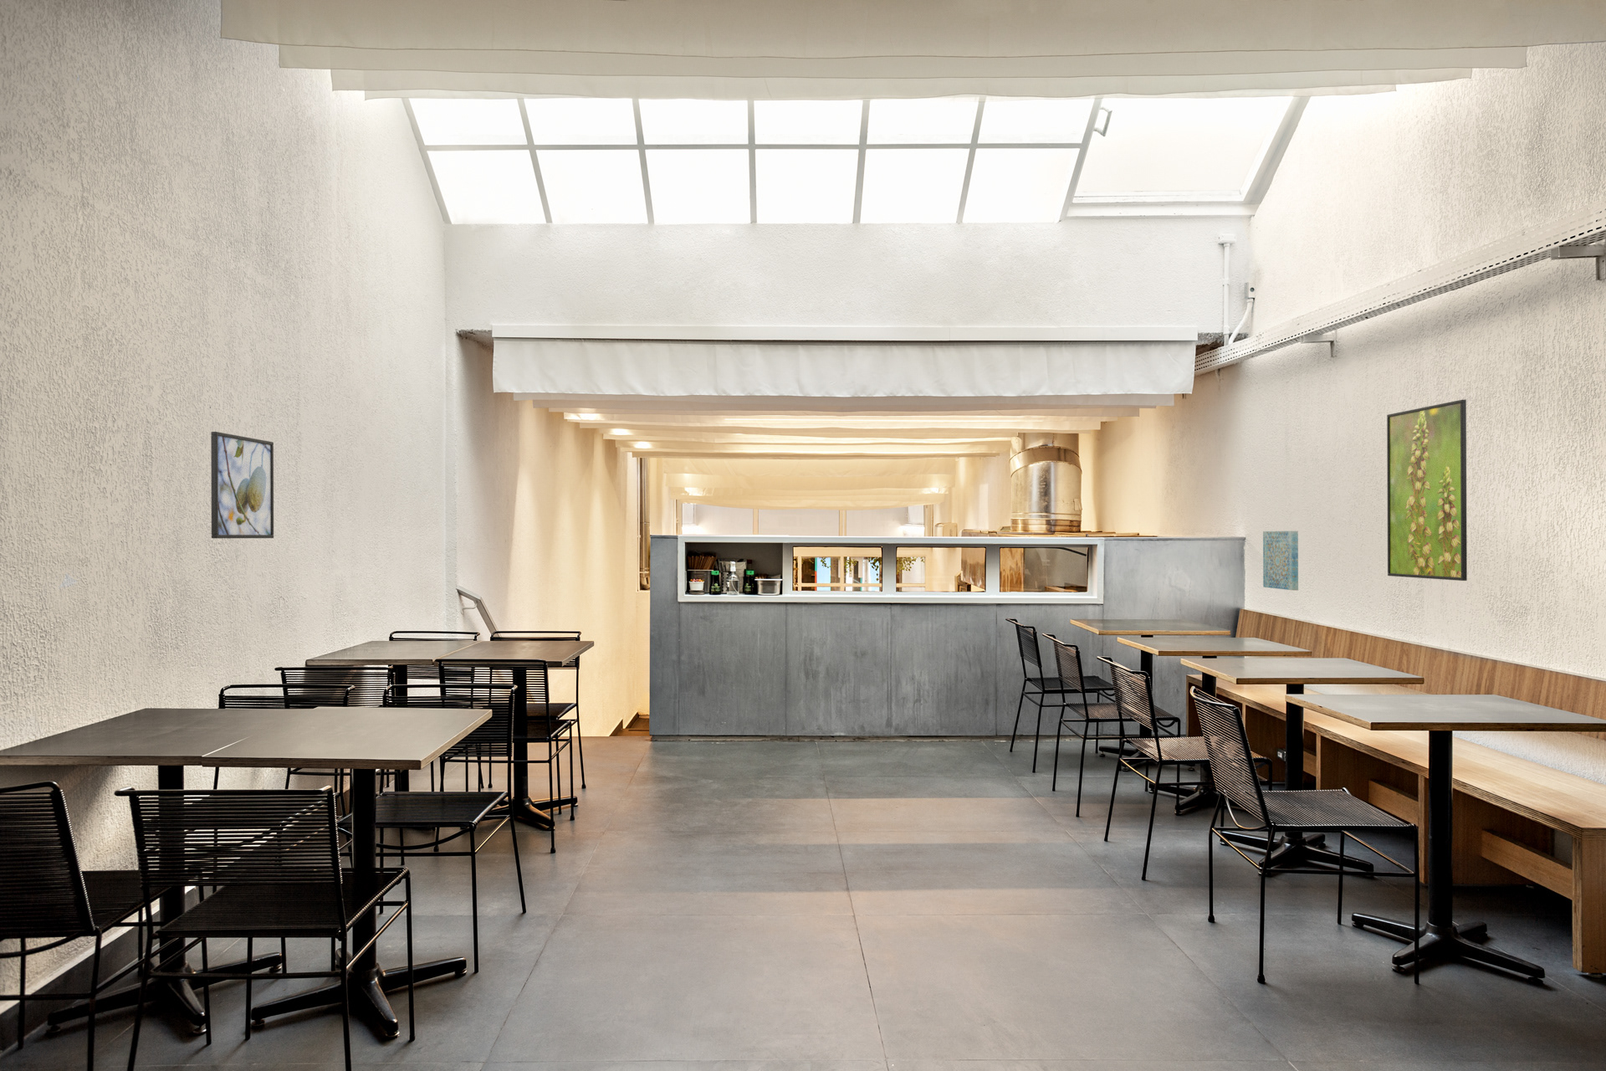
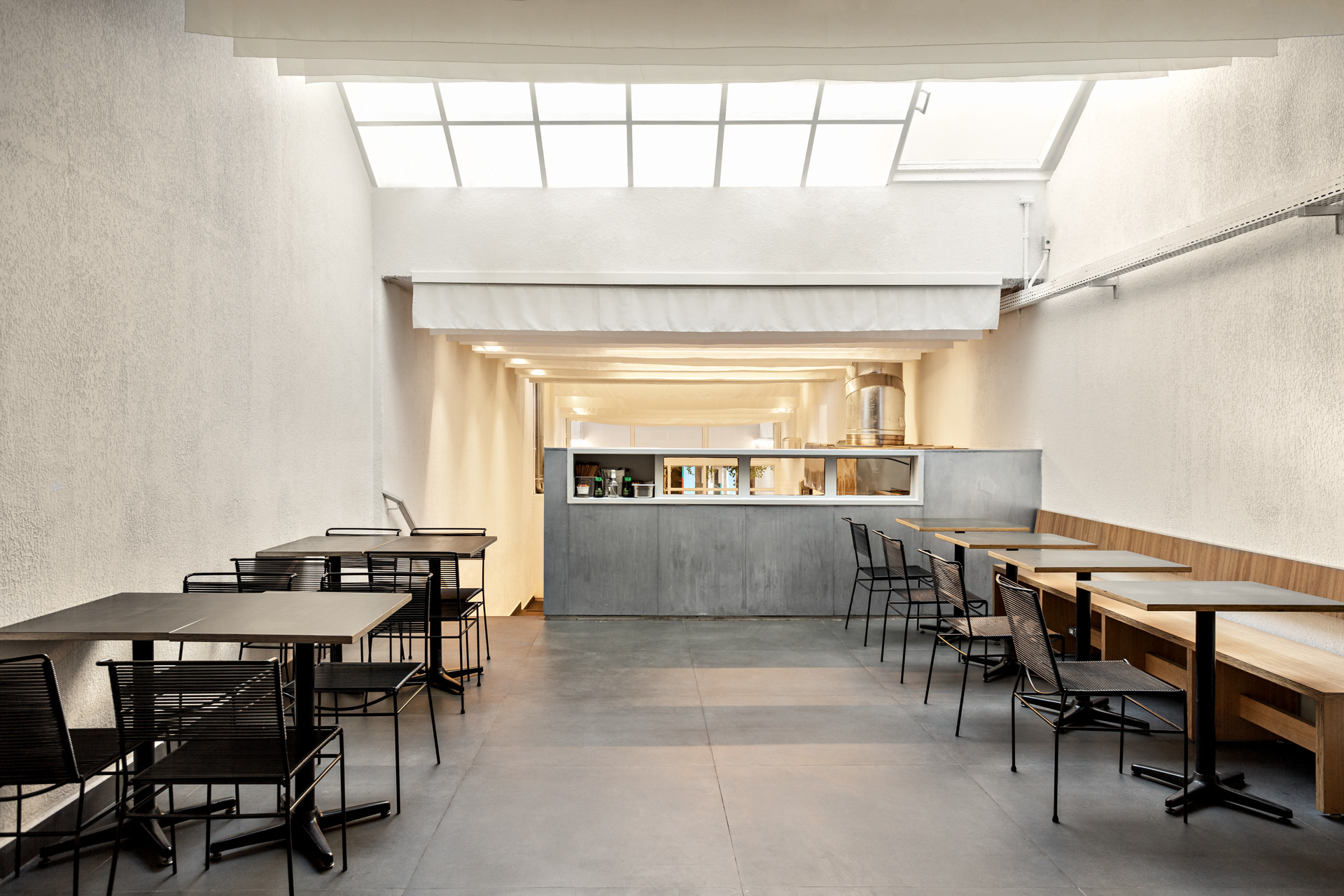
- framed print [1386,399,1469,581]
- wall art [1262,531,1299,590]
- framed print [210,430,275,539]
